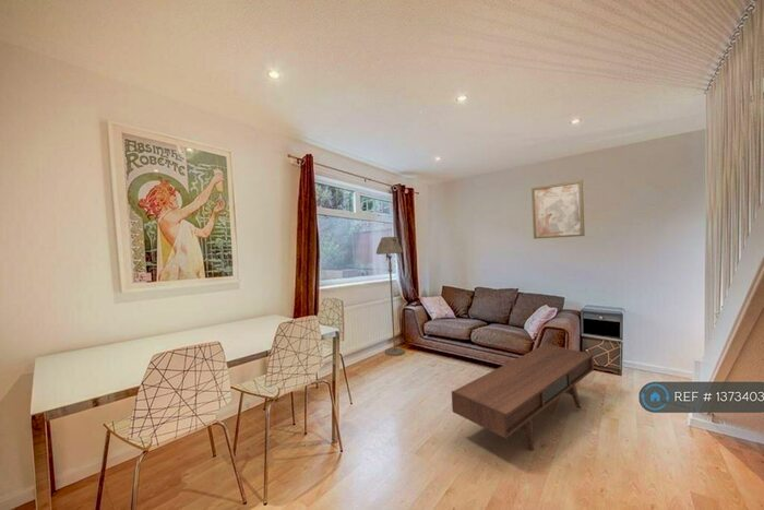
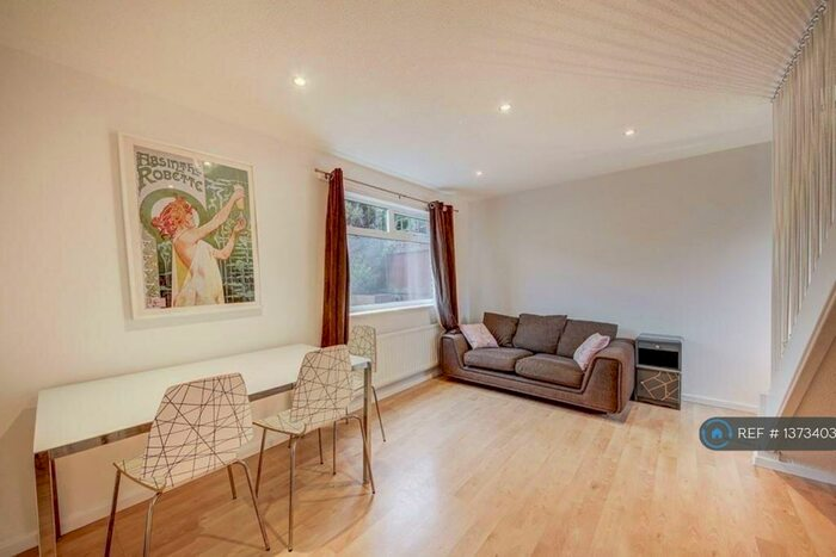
- coffee table [451,343,595,452]
- floor lamp [375,236,406,357]
- wall art [530,180,586,240]
